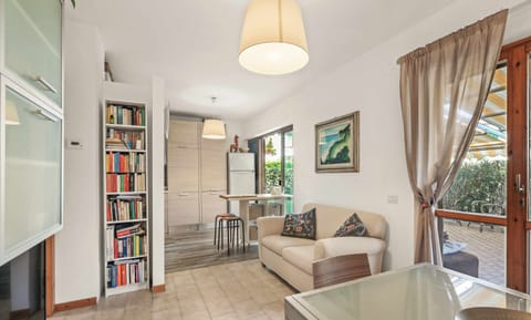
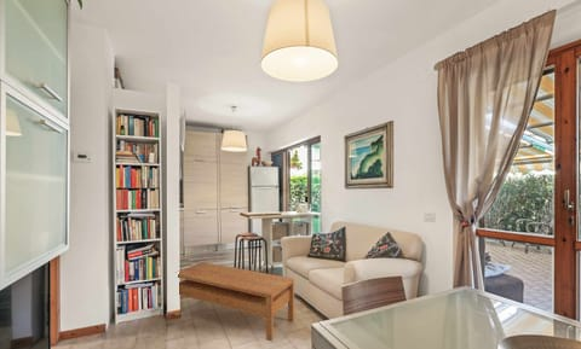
+ coffee table [178,261,295,342]
